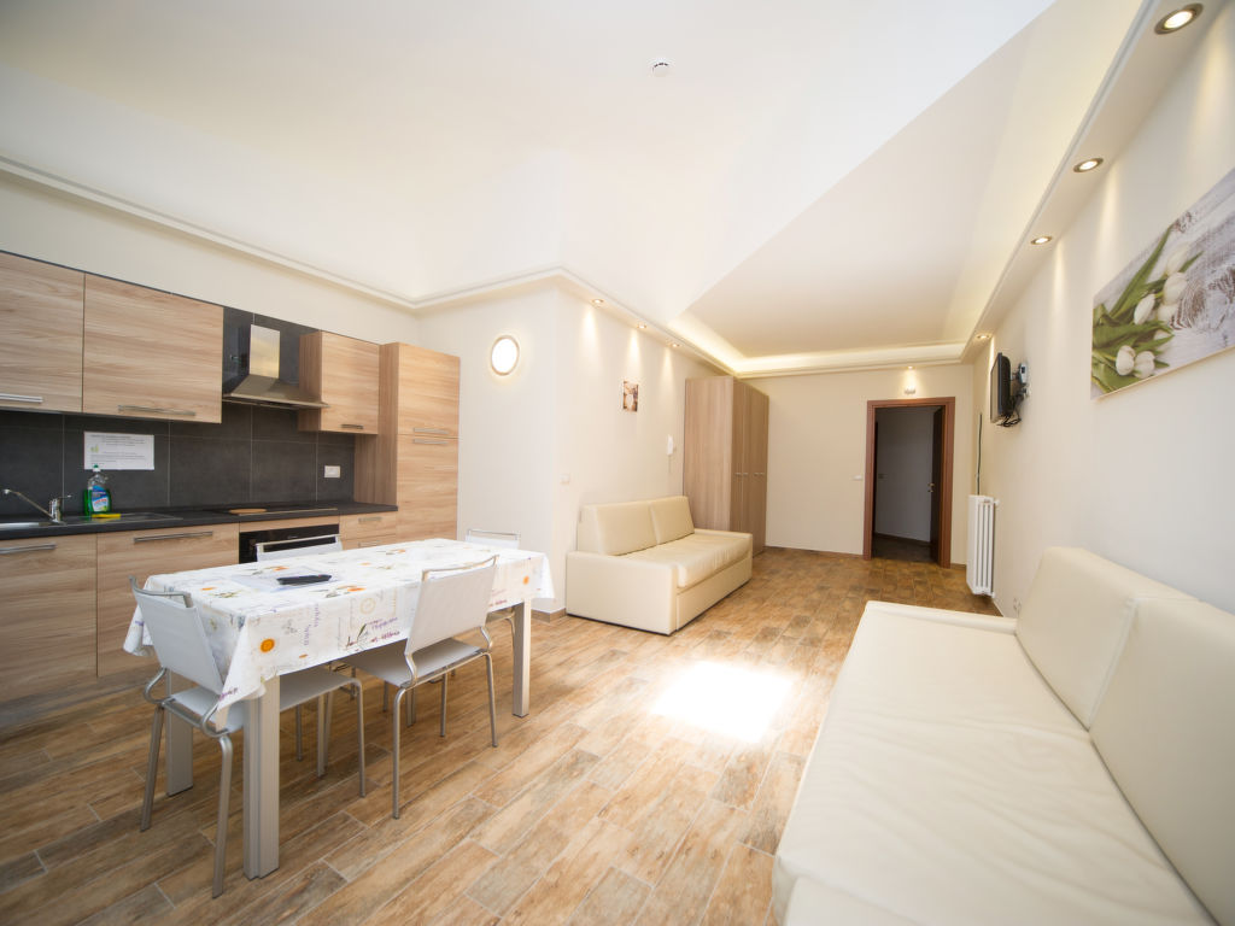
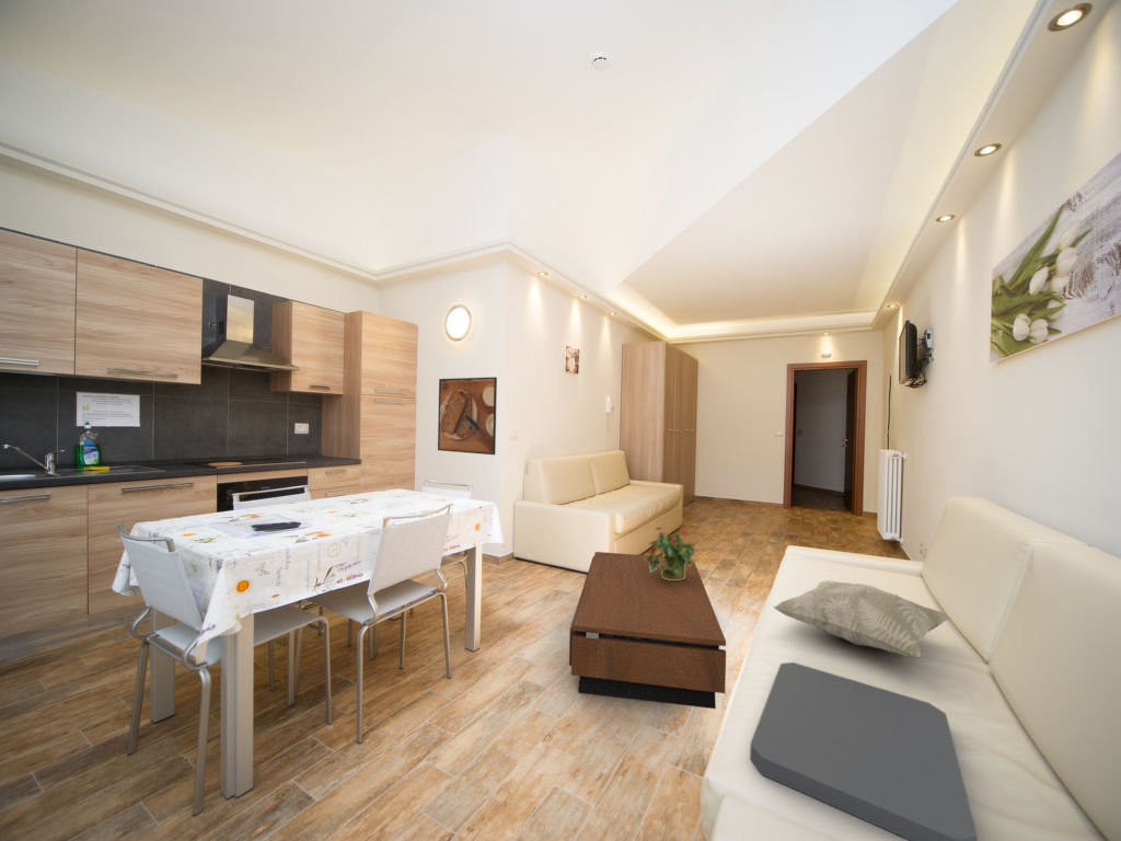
+ coffee table [568,551,727,710]
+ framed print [437,376,498,456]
+ potted plant [645,526,700,580]
+ decorative pillow [772,579,951,659]
+ cushion [749,661,979,841]
